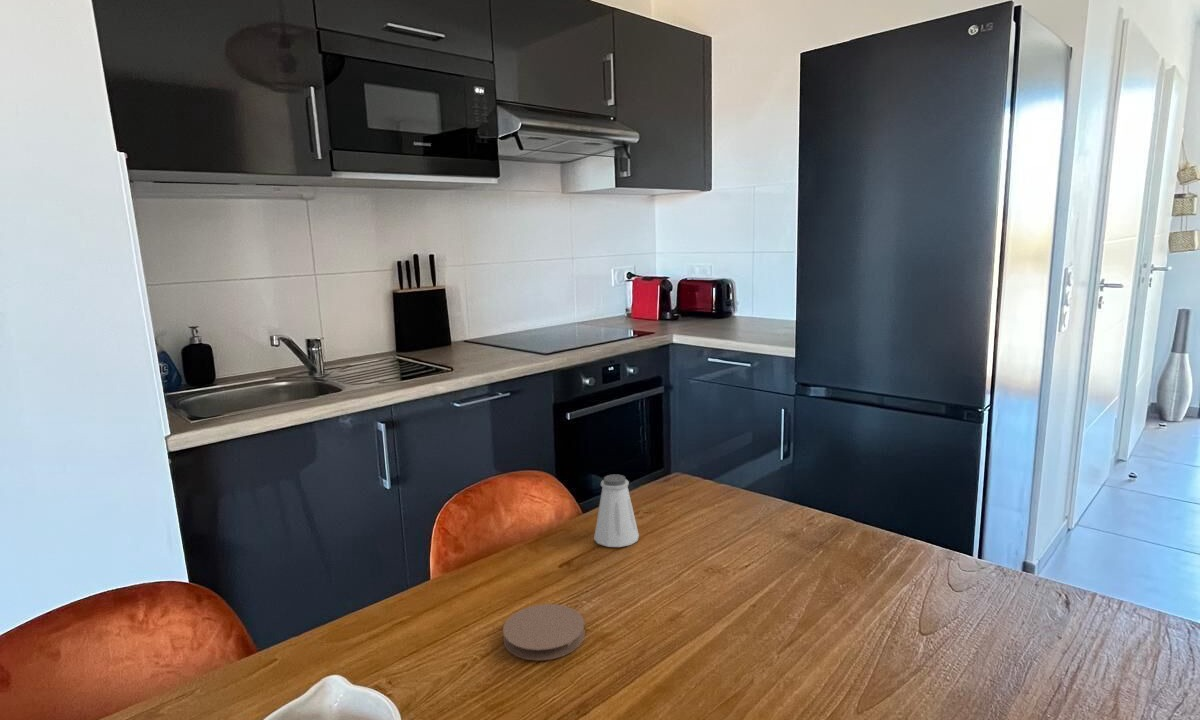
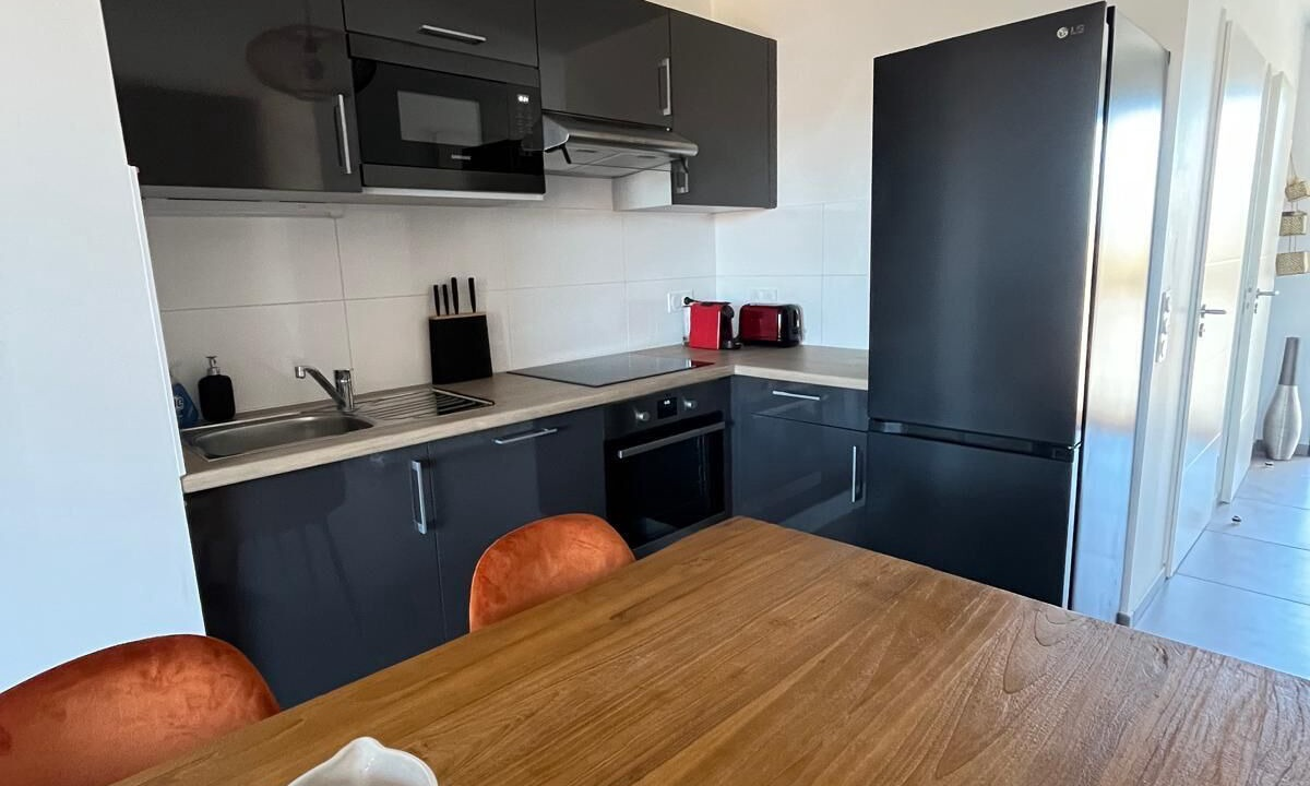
- coaster [502,603,586,662]
- saltshaker [593,474,640,548]
